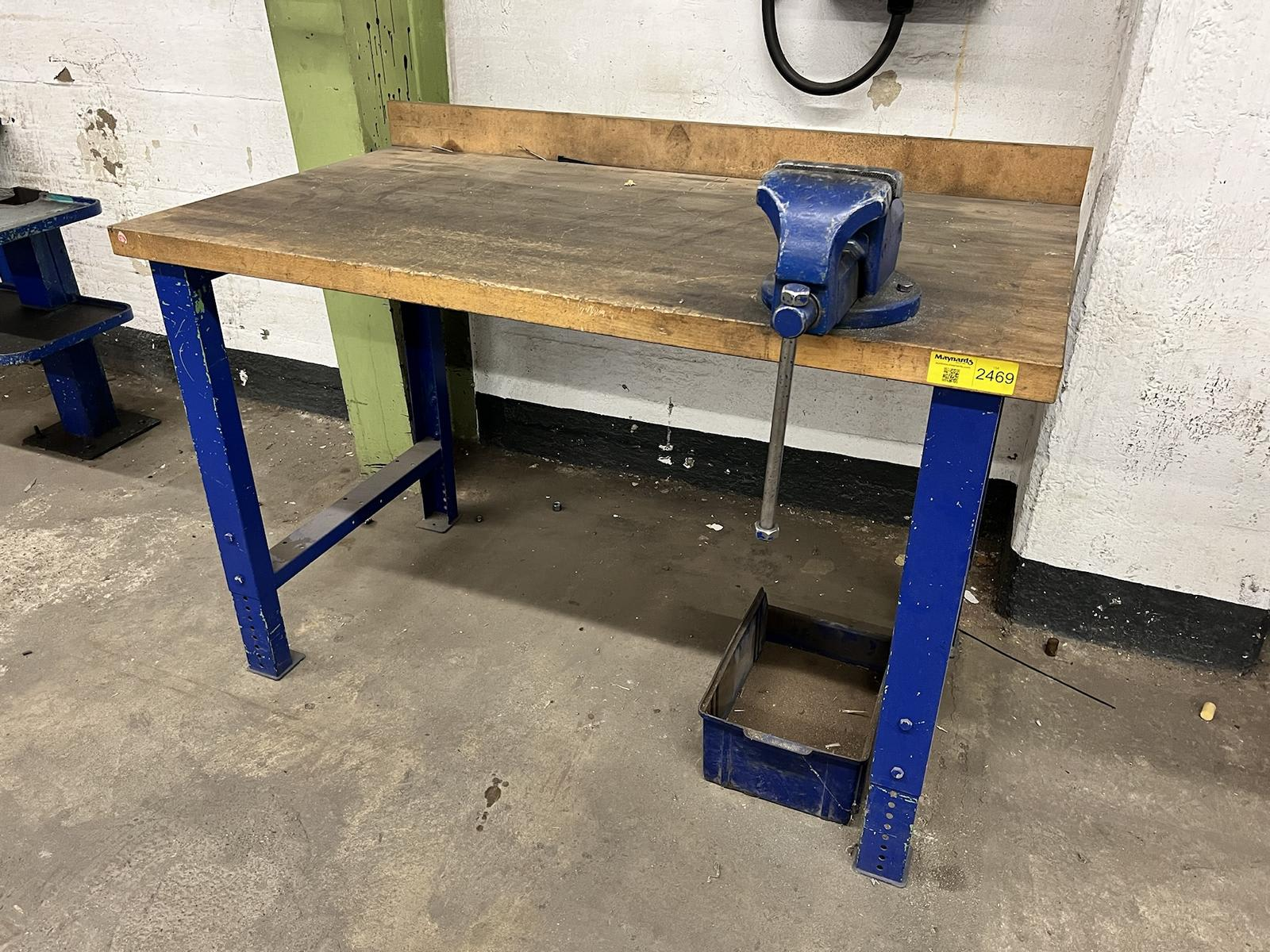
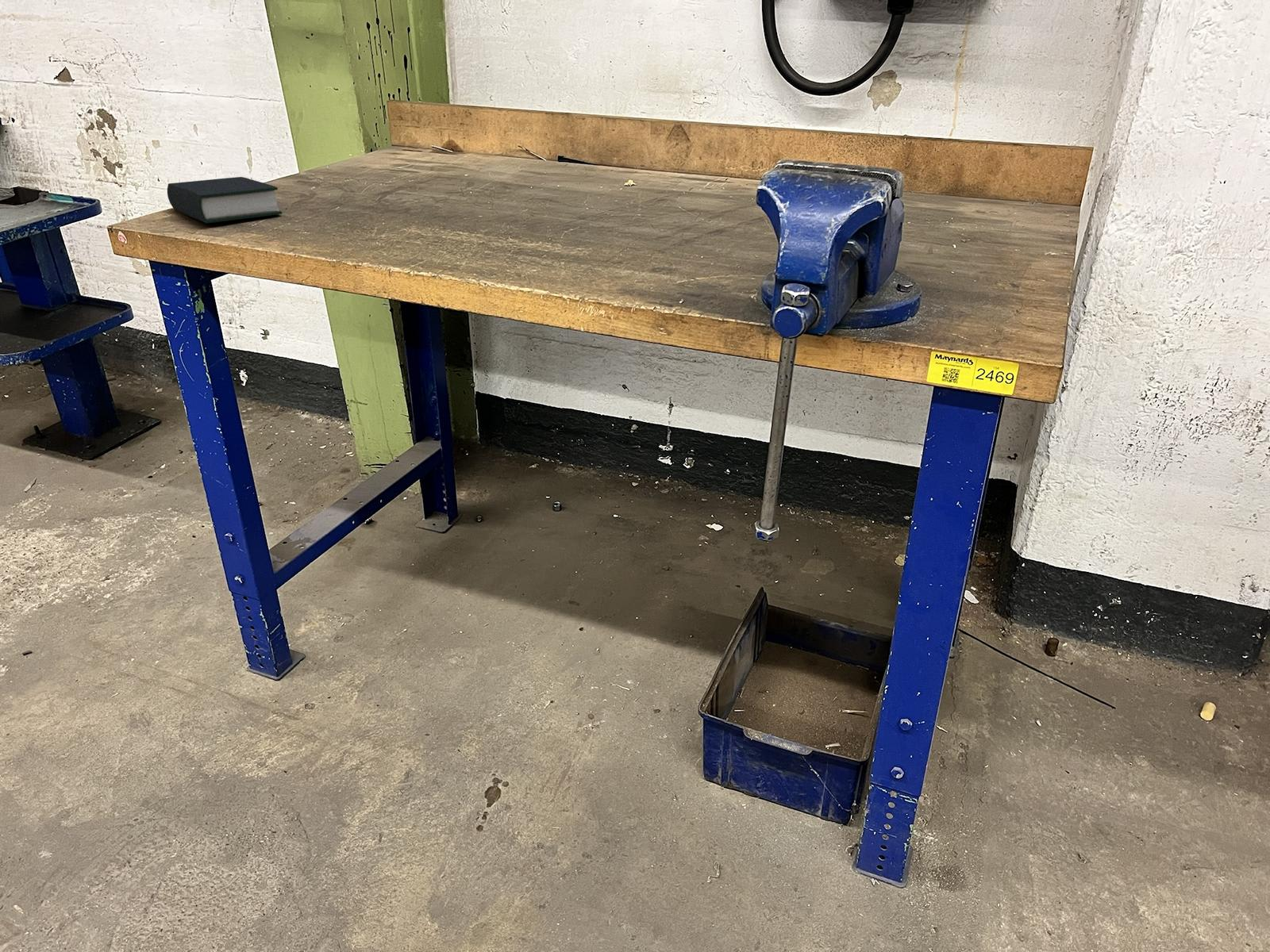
+ book [167,176,283,224]
